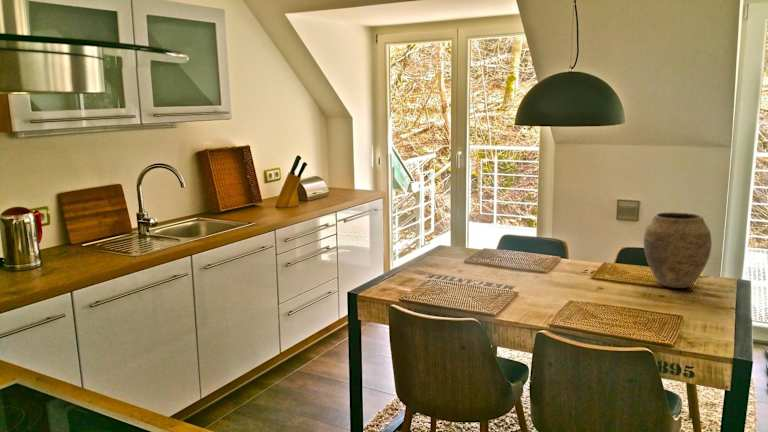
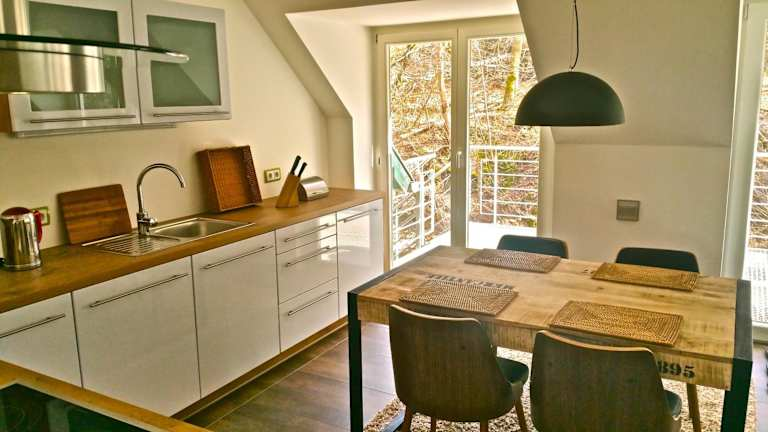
- vase [643,212,713,289]
